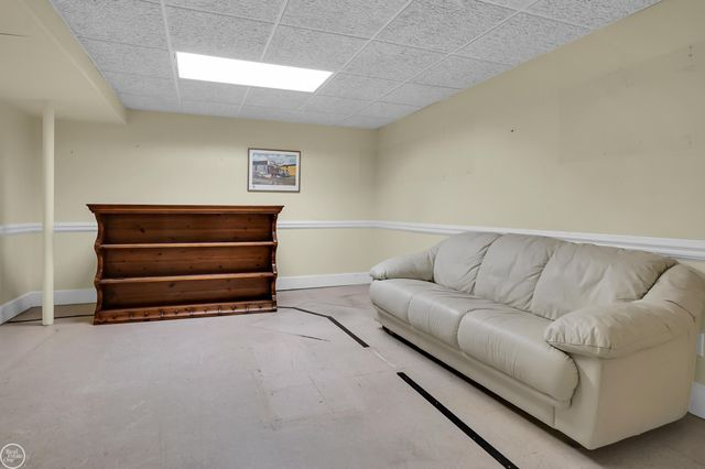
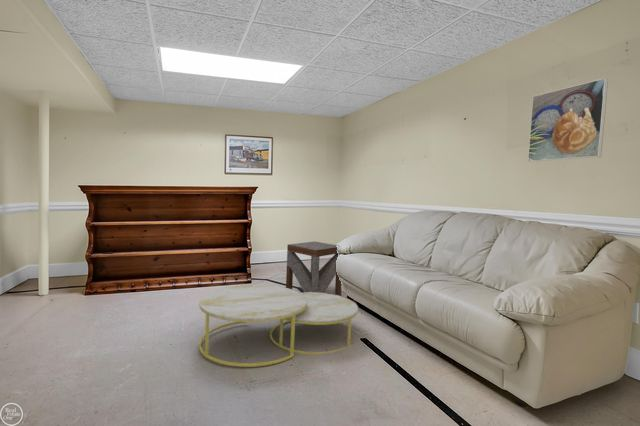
+ coffee table [198,284,359,368]
+ side table [285,240,343,297]
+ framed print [527,77,609,163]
